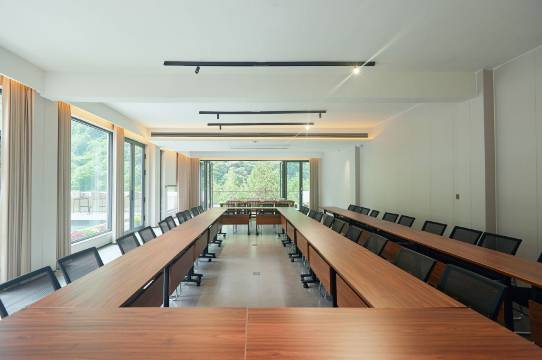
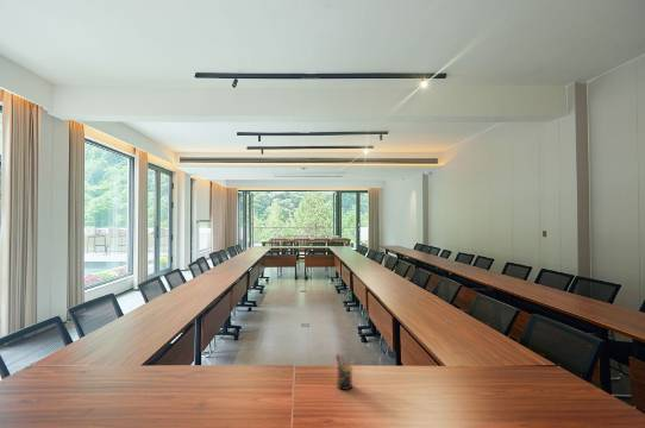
+ pen holder [334,353,356,391]
